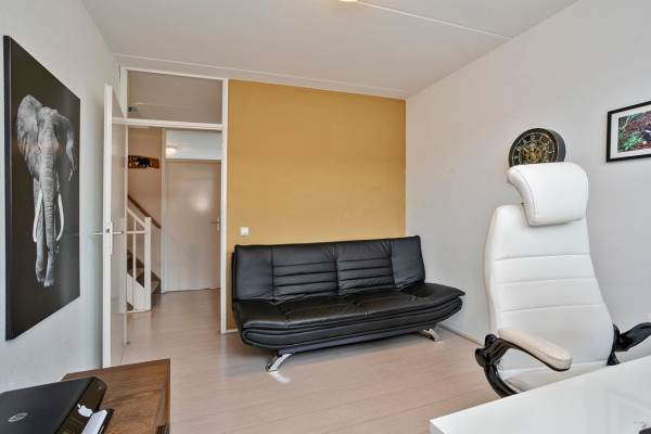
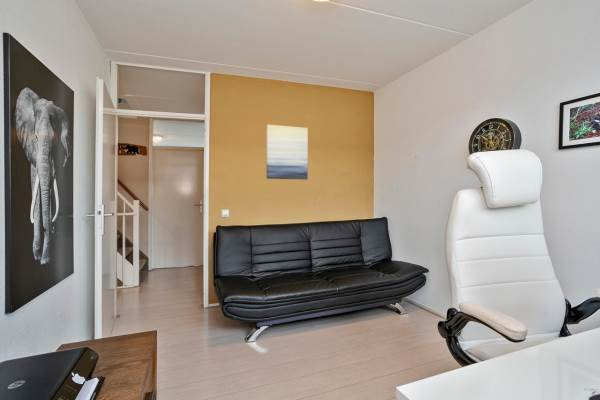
+ wall art [266,123,309,181]
